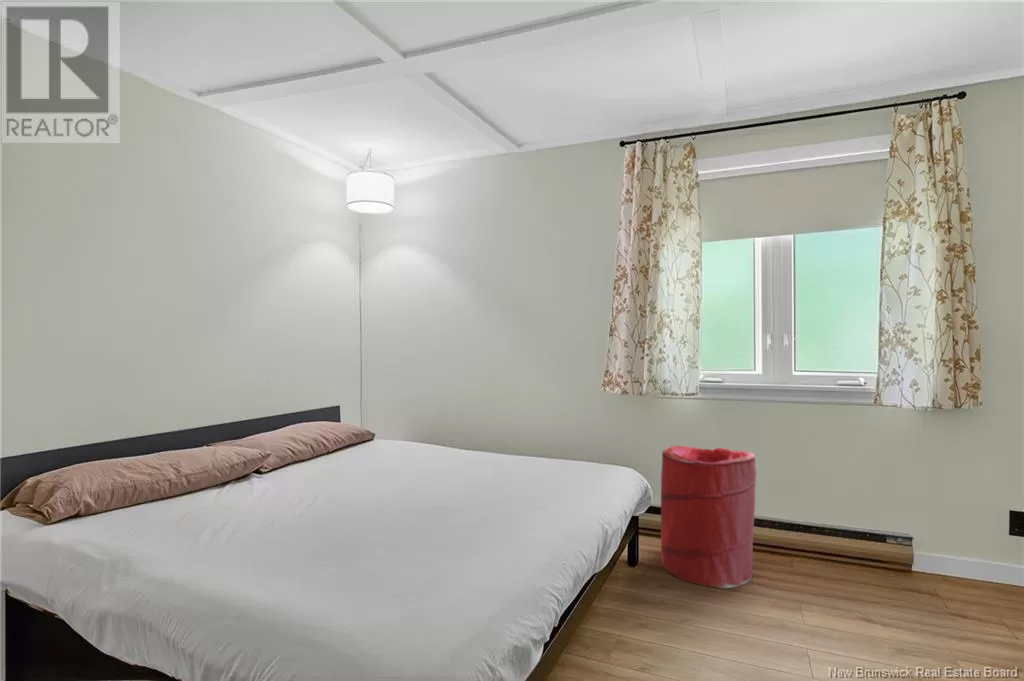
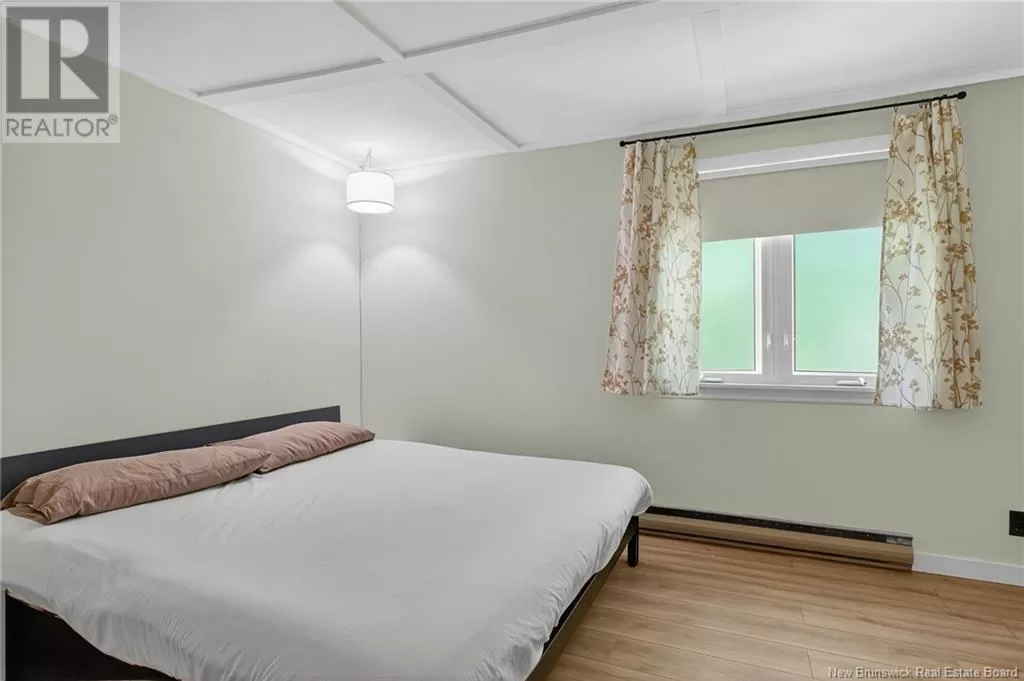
- laundry hamper [660,445,757,589]
